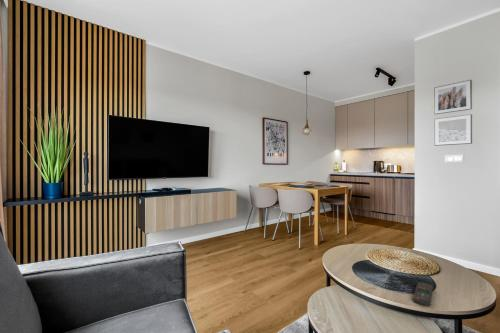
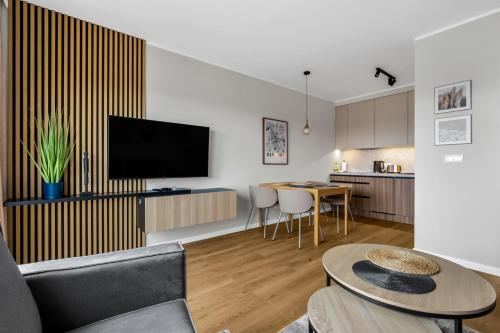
- remote control [412,281,434,307]
